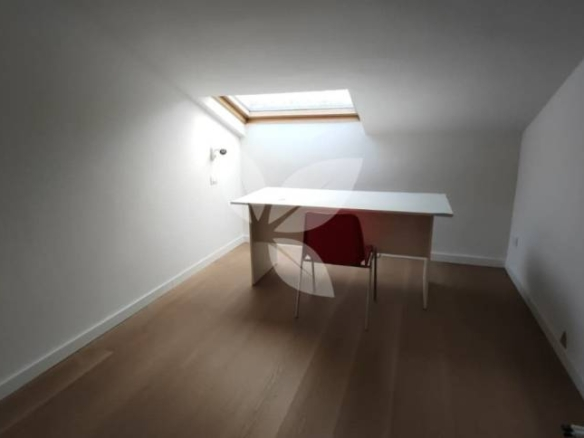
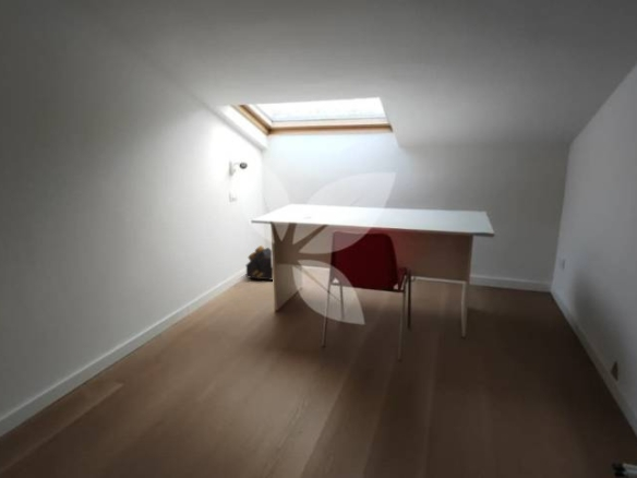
+ backpack [244,244,274,282]
